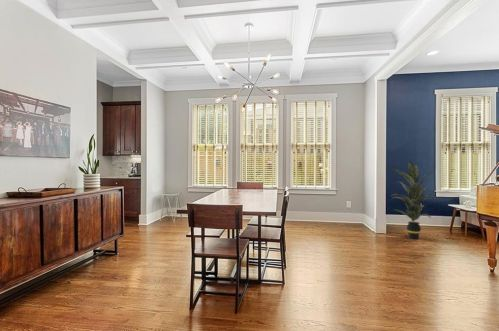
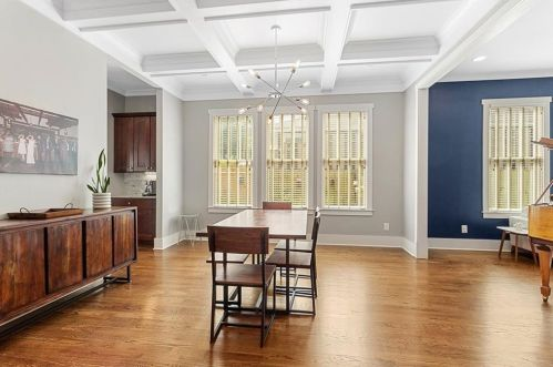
- indoor plant [387,161,436,240]
